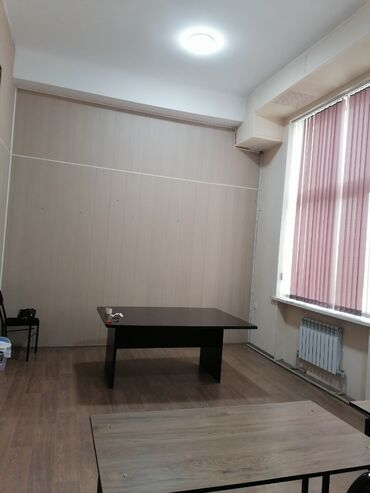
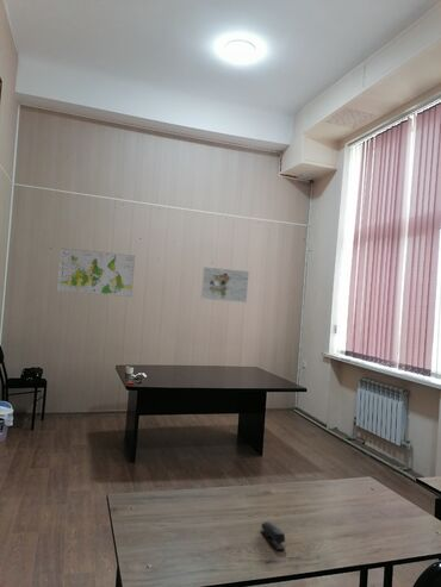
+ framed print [200,266,250,304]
+ map [56,246,136,298]
+ stapler [260,520,286,551]
